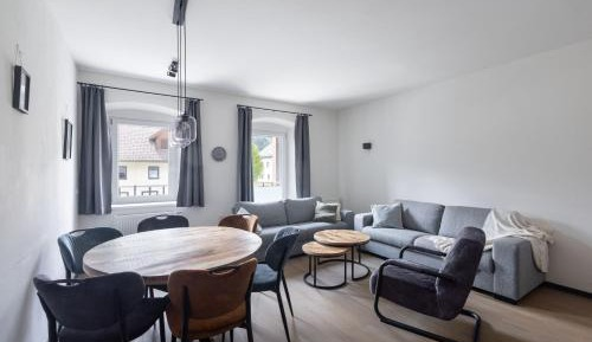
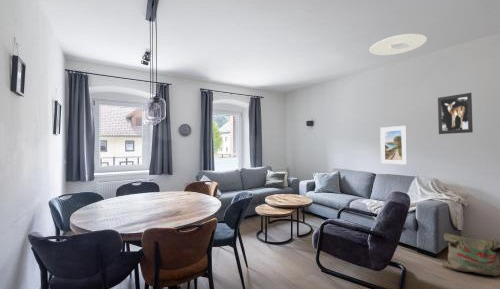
+ ceiling light [369,33,428,56]
+ wall art [437,92,474,135]
+ bag [441,232,500,277]
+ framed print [379,125,408,166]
